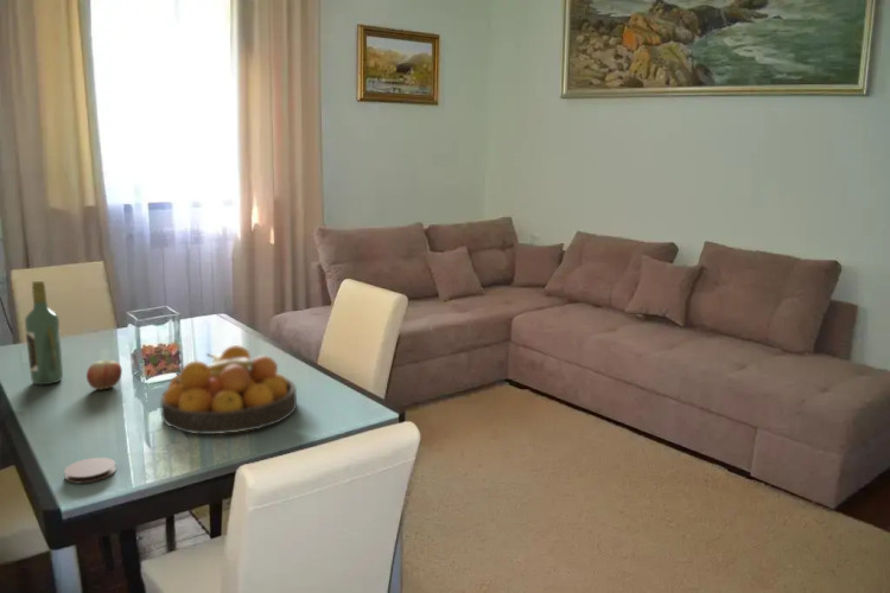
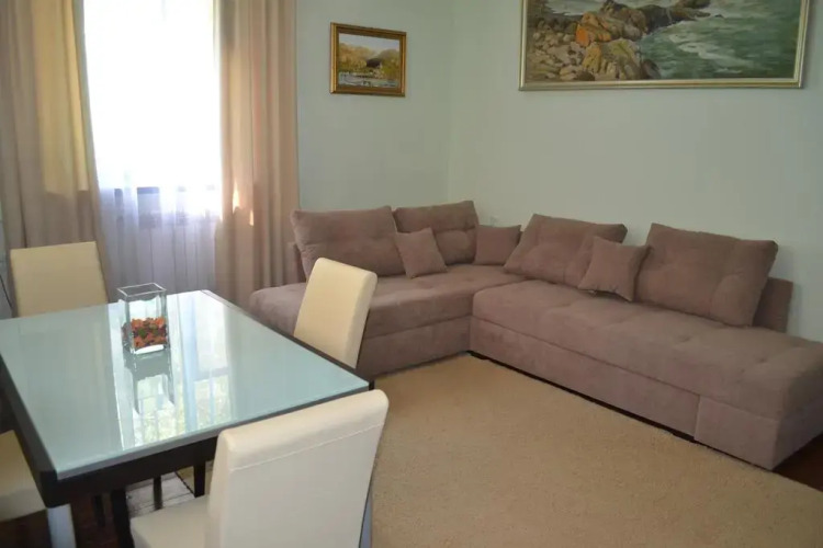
- coaster [63,457,117,484]
- apple [85,359,123,391]
- wine bottle [24,280,64,385]
- fruit bowl [159,344,298,435]
